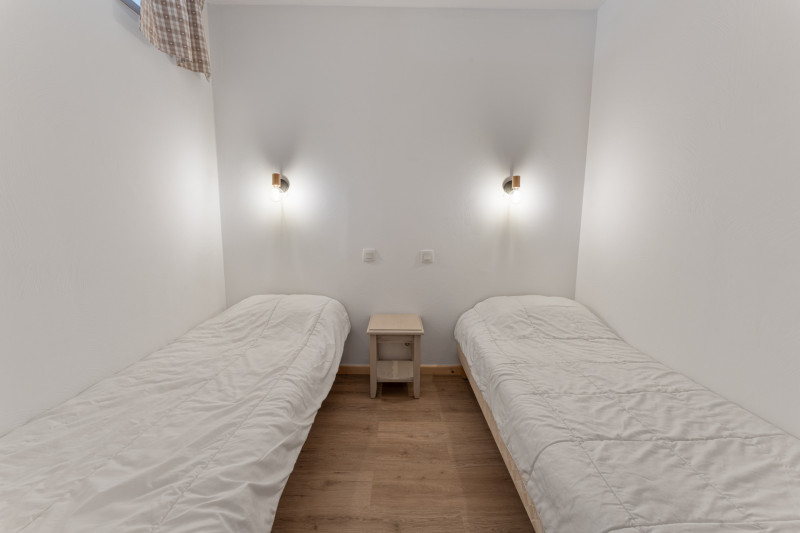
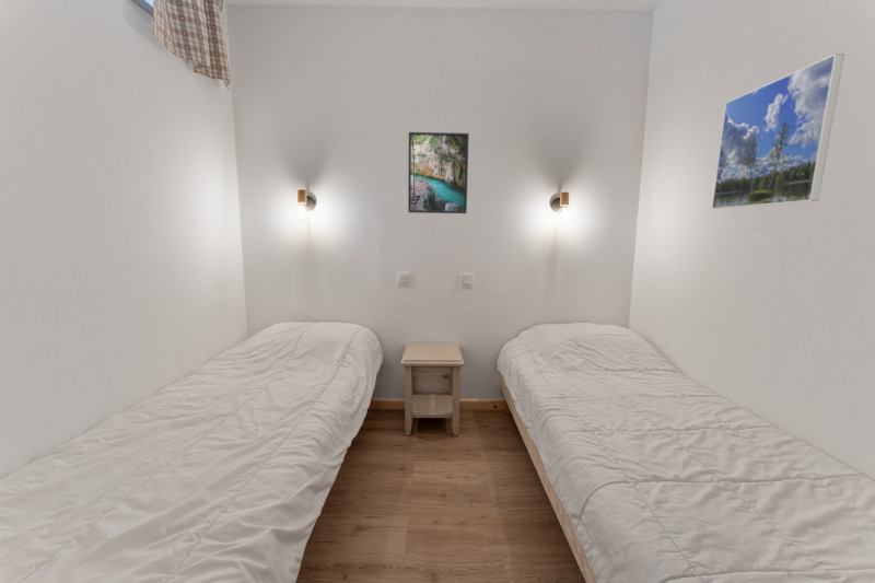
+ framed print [407,131,470,214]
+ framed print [711,53,845,210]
